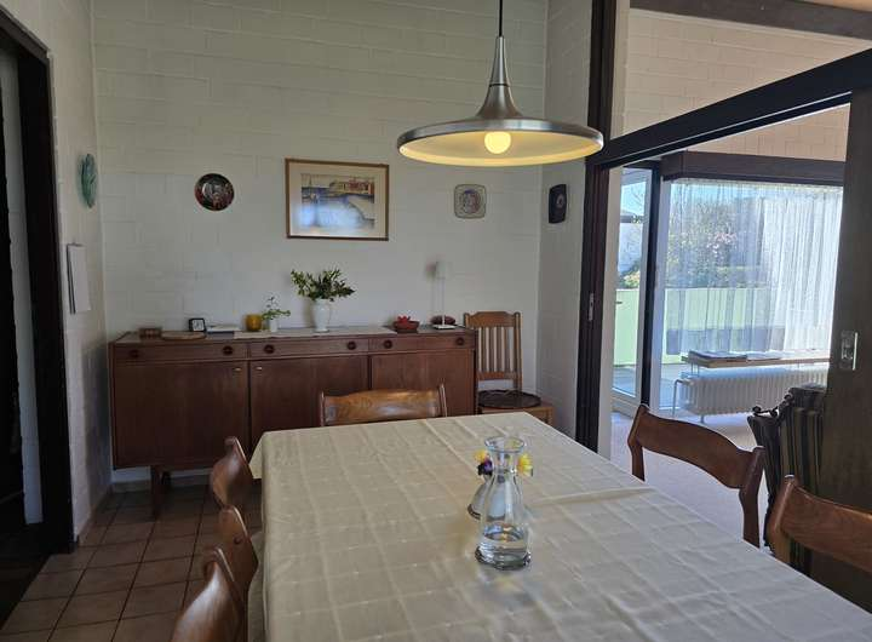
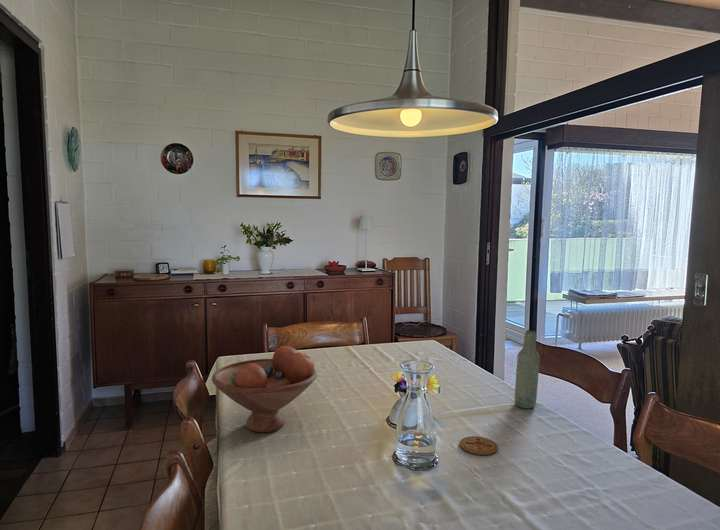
+ fruit bowl [211,345,318,433]
+ bottle [514,329,541,410]
+ coaster [459,435,499,456]
